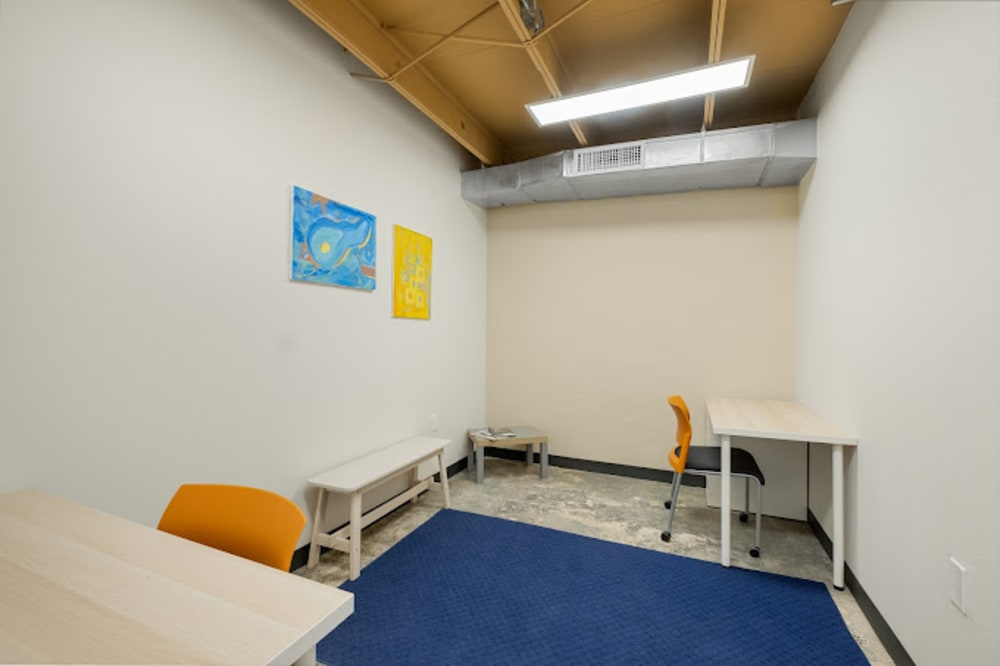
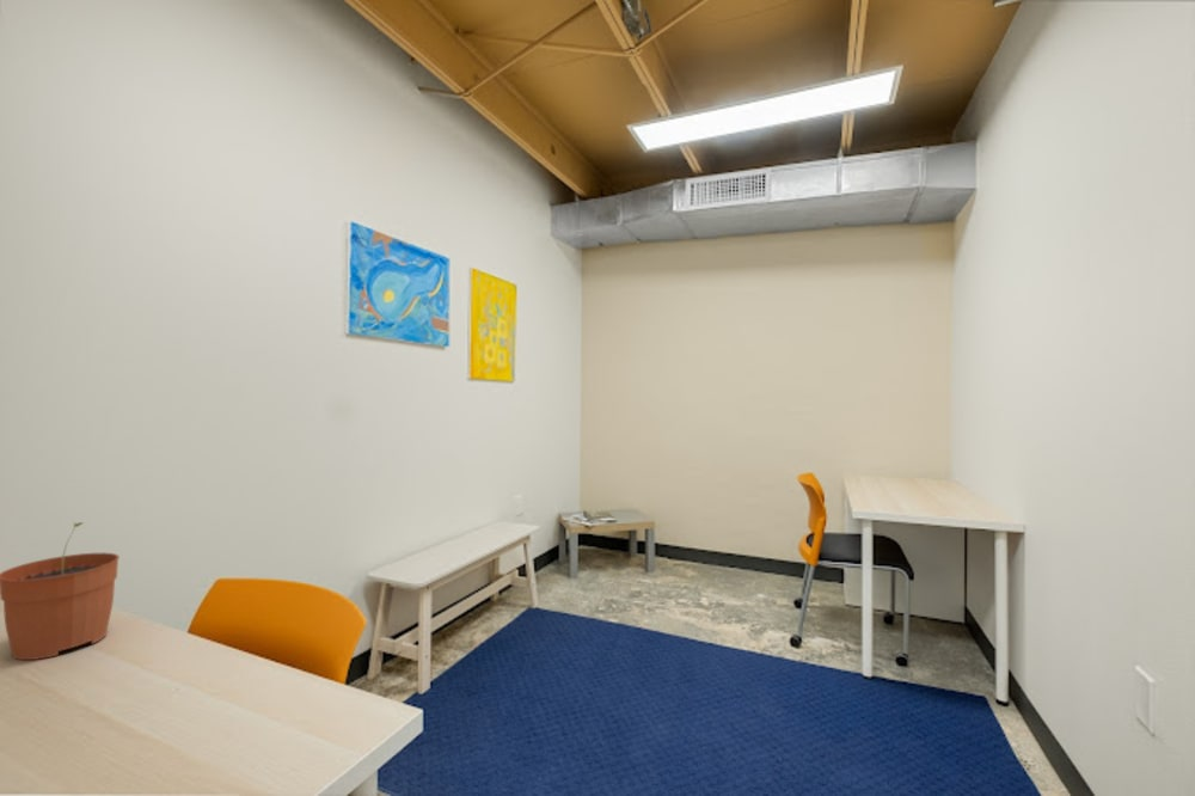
+ plant pot [0,521,121,661]
